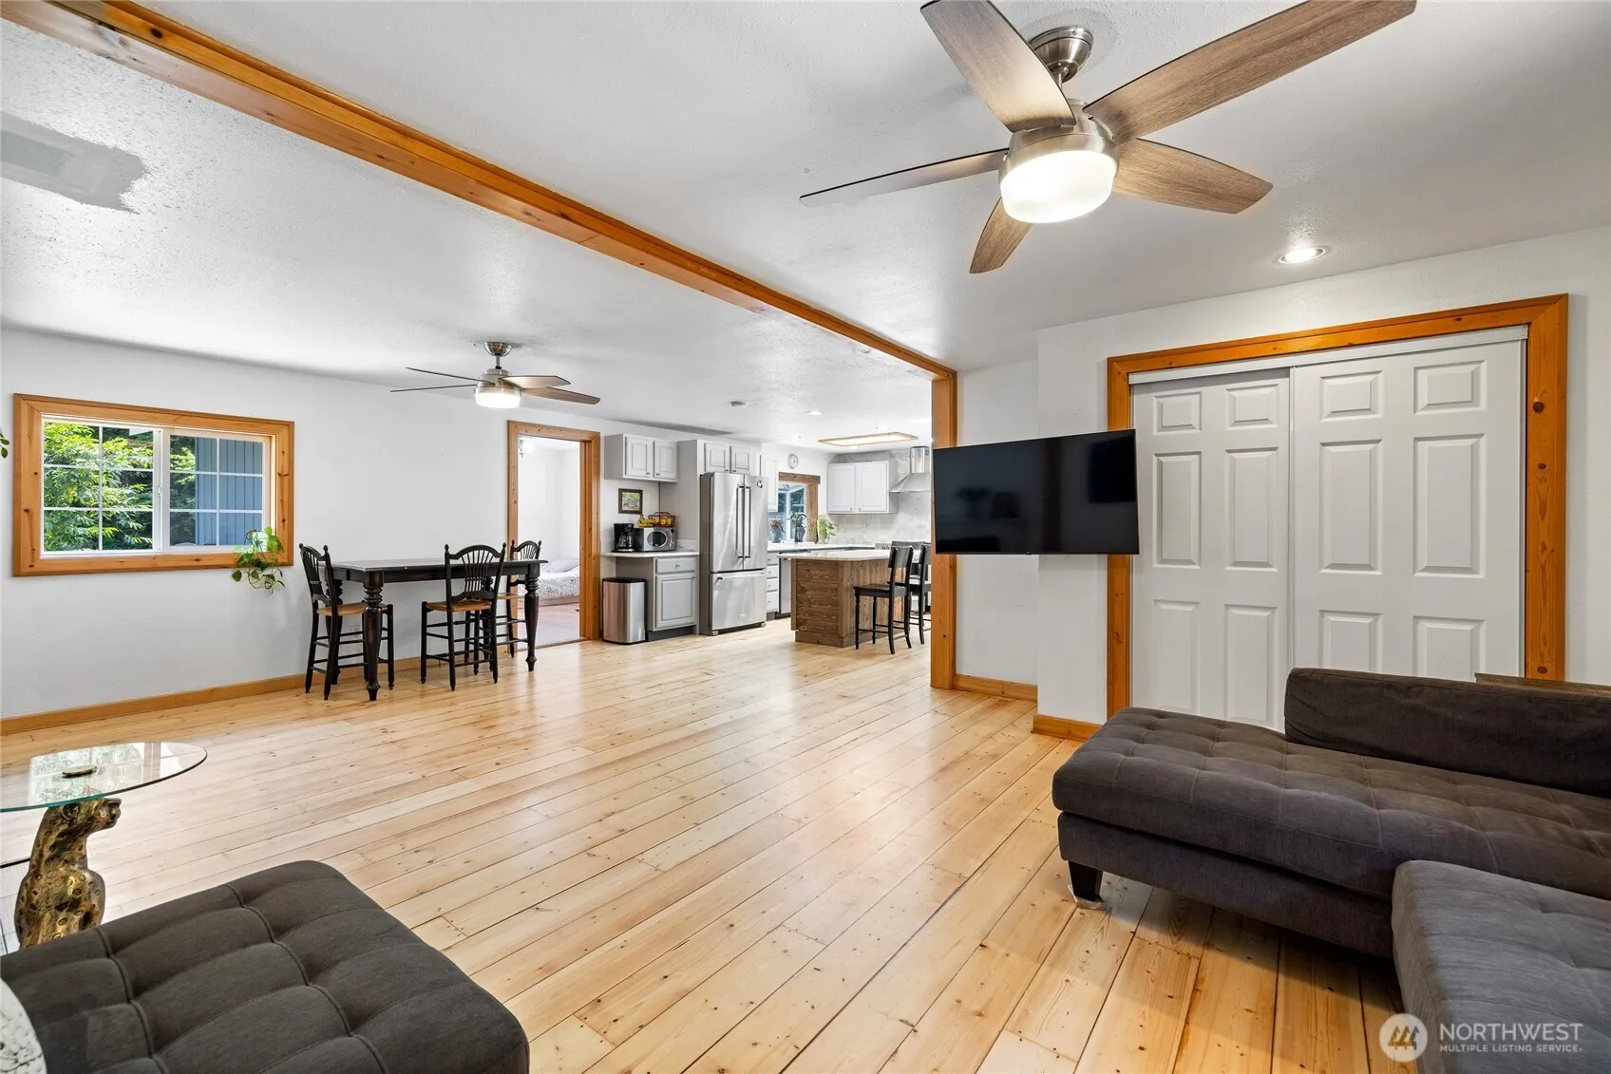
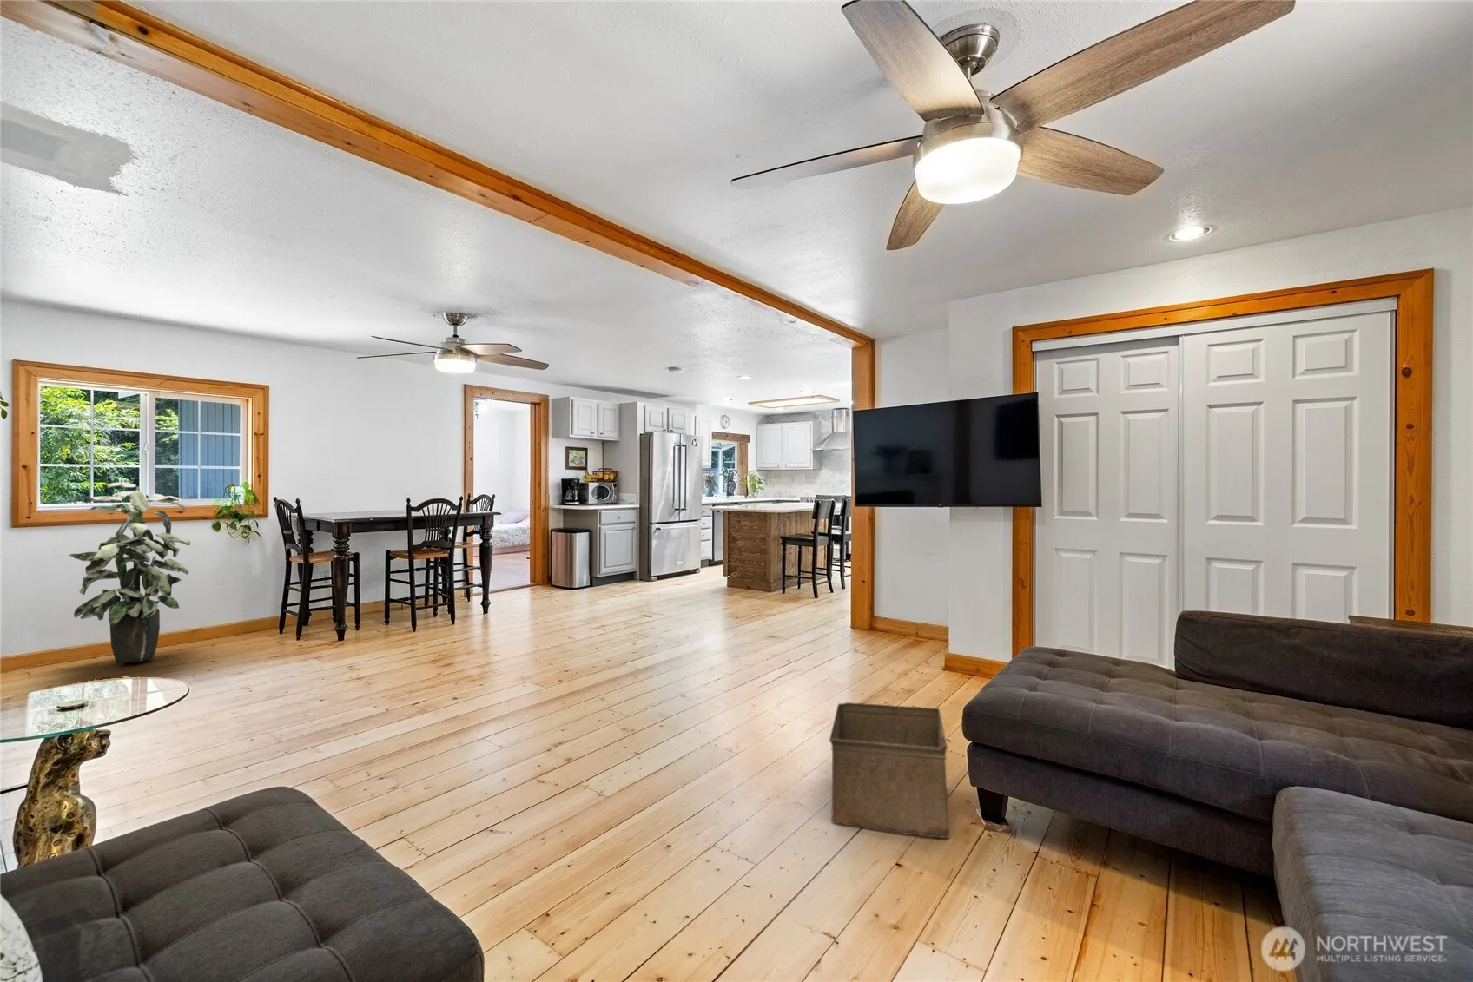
+ storage bin [829,701,951,838]
+ indoor plant [69,481,191,664]
